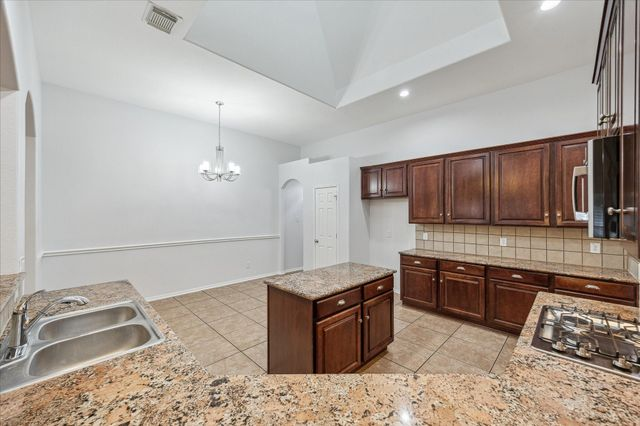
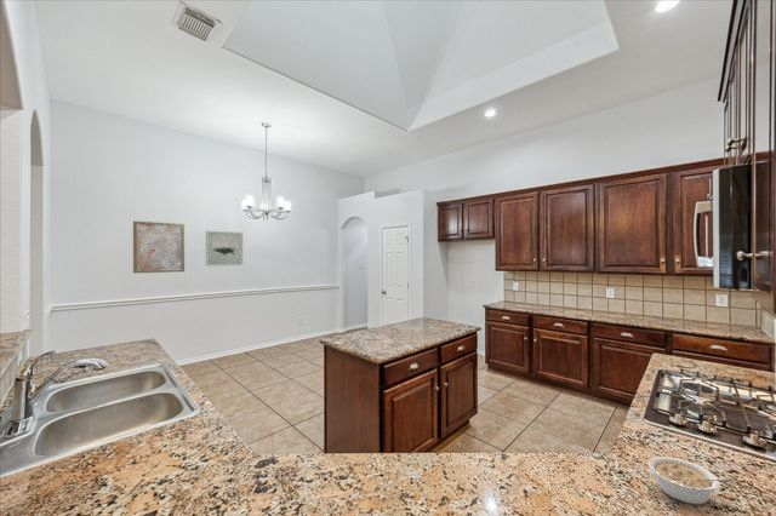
+ wall art [205,230,244,268]
+ wall art [132,219,186,274]
+ legume [647,455,737,505]
